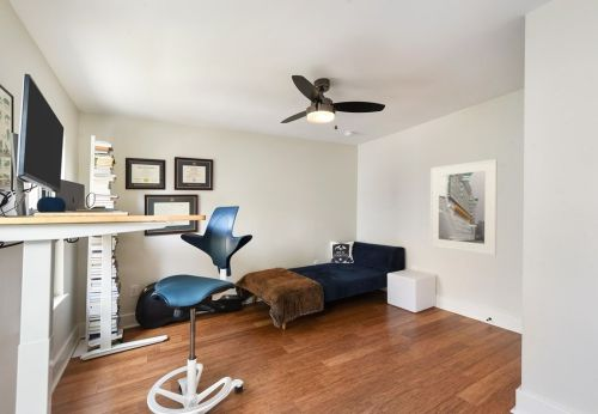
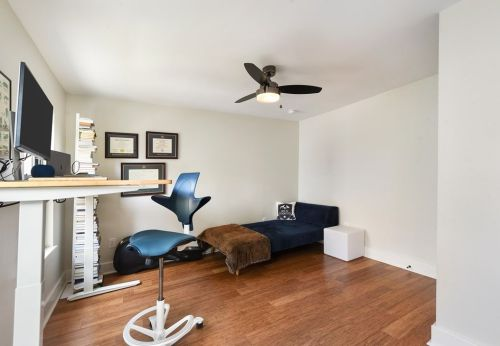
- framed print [429,158,499,257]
